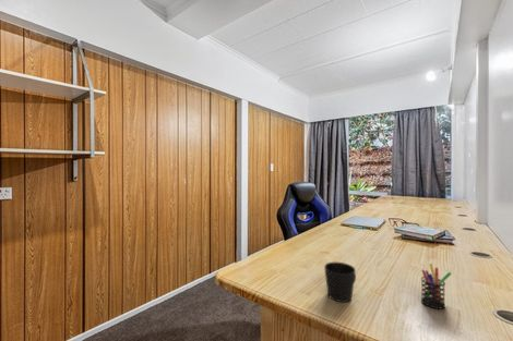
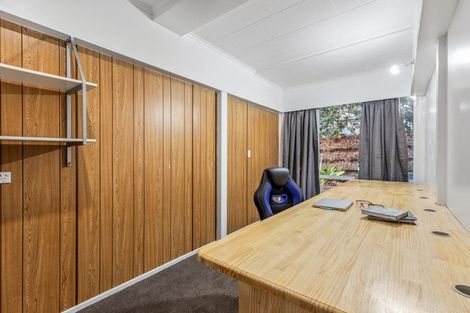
- pen holder [420,263,453,310]
- cup [323,261,357,303]
